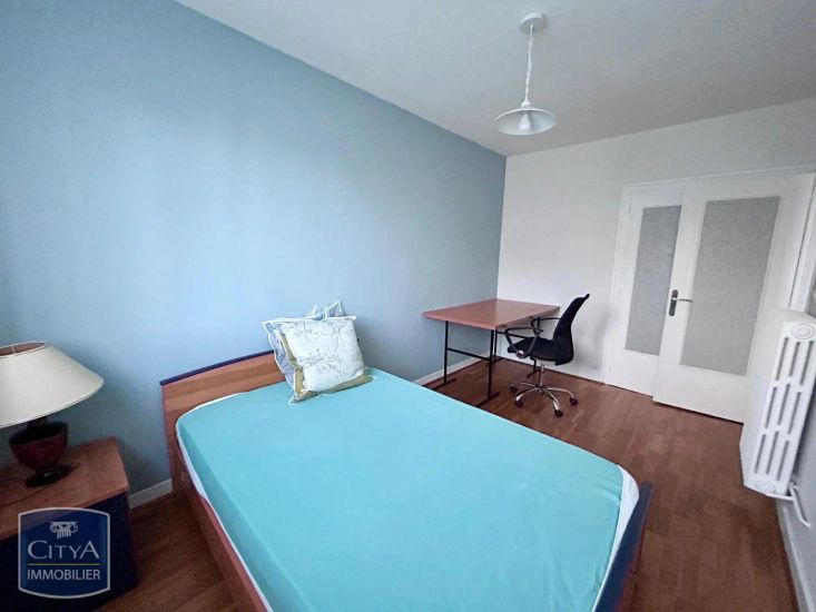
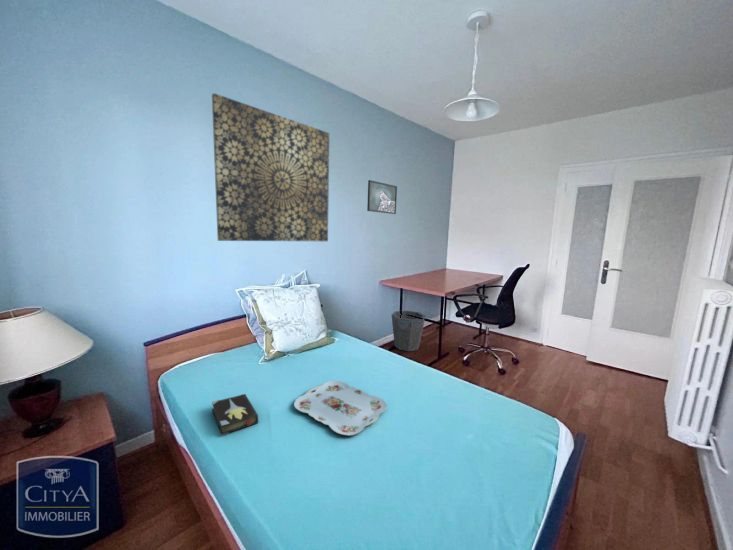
+ waste bin [391,310,427,352]
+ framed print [366,179,398,215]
+ hardback book [211,393,259,437]
+ serving tray [293,380,388,437]
+ wall art [211,92,330,242]
